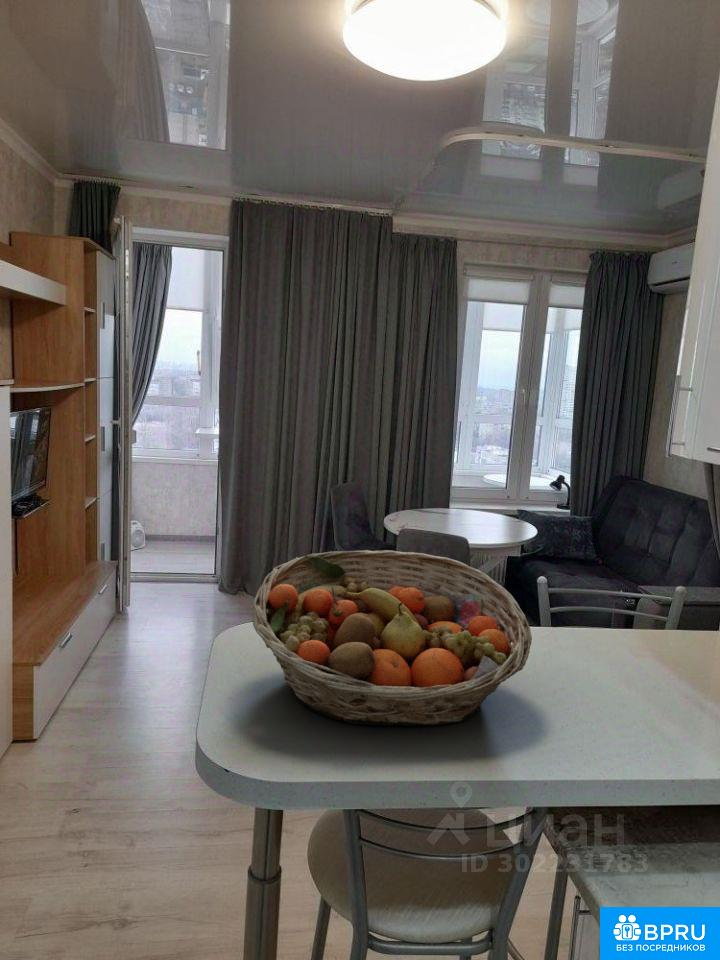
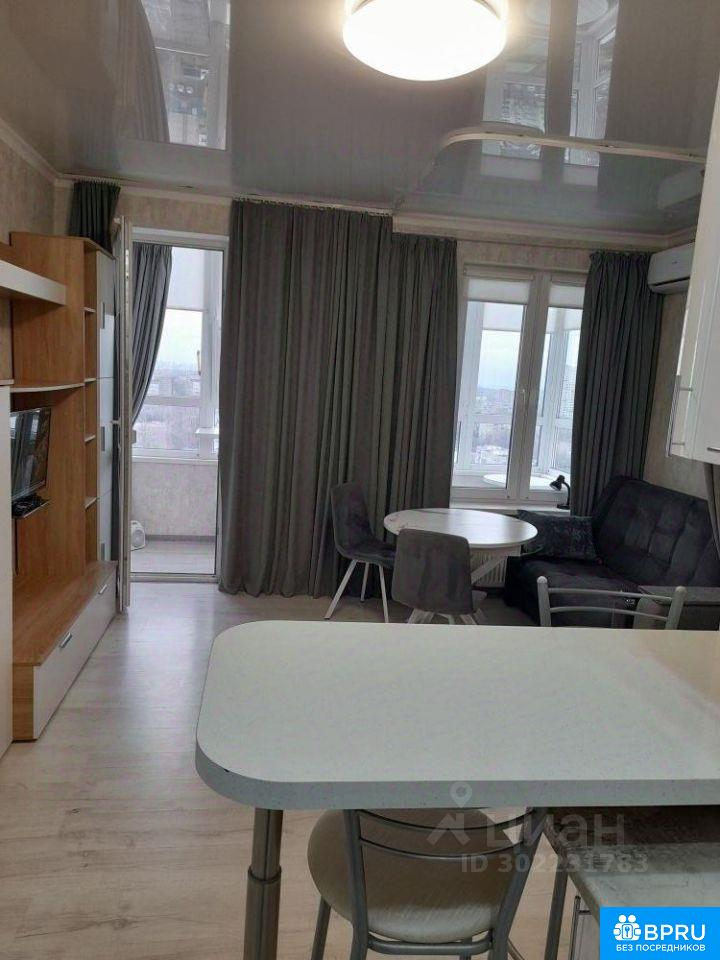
- fruit basket [252,549,533,727]
